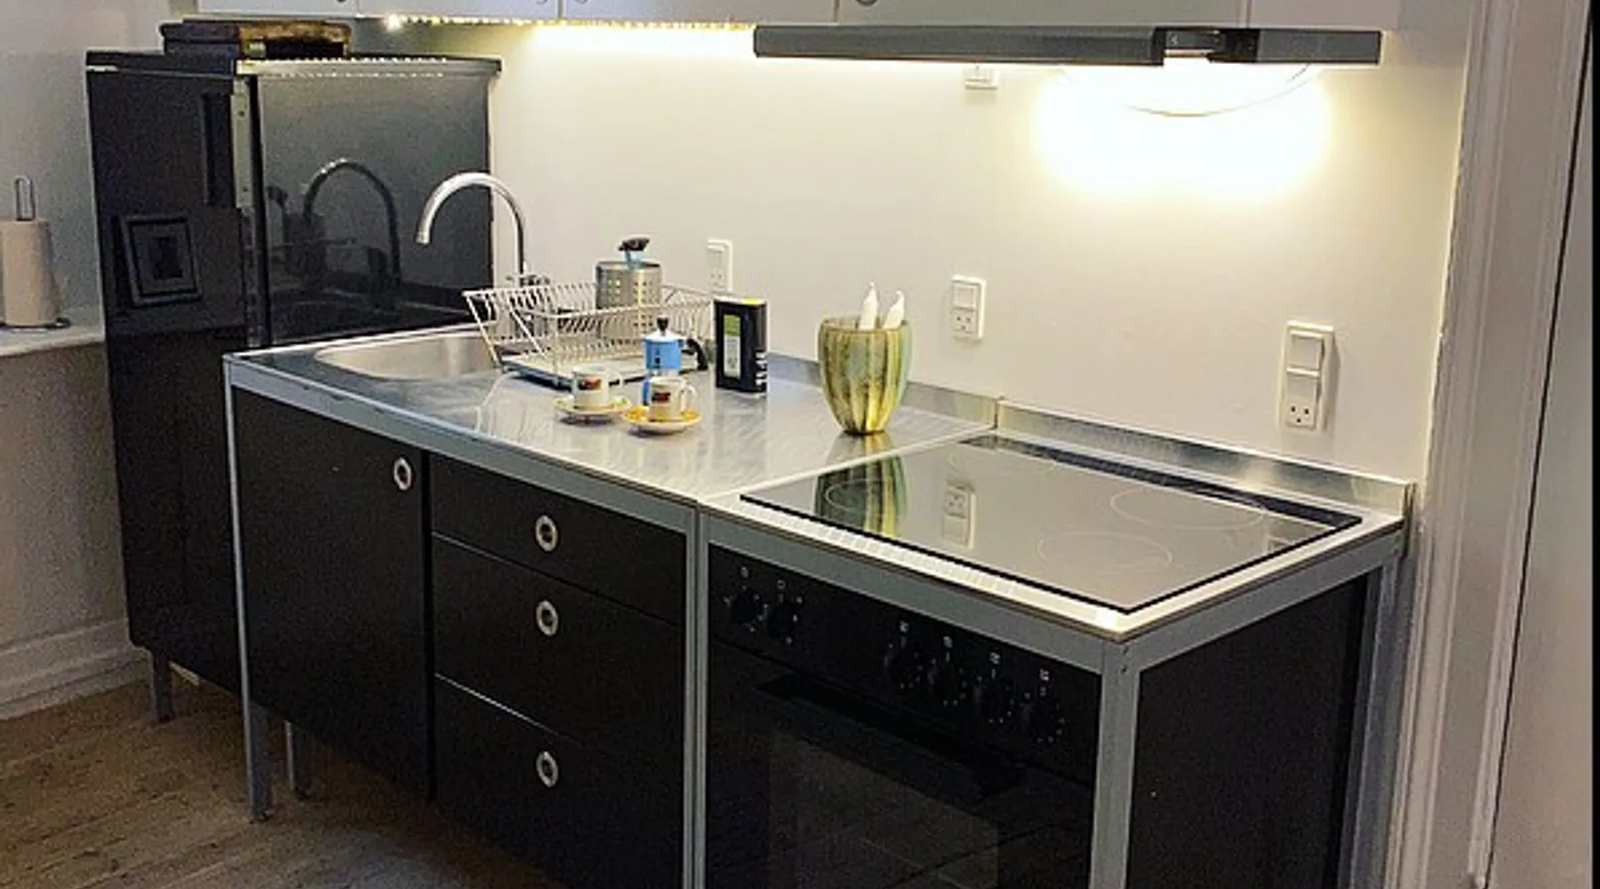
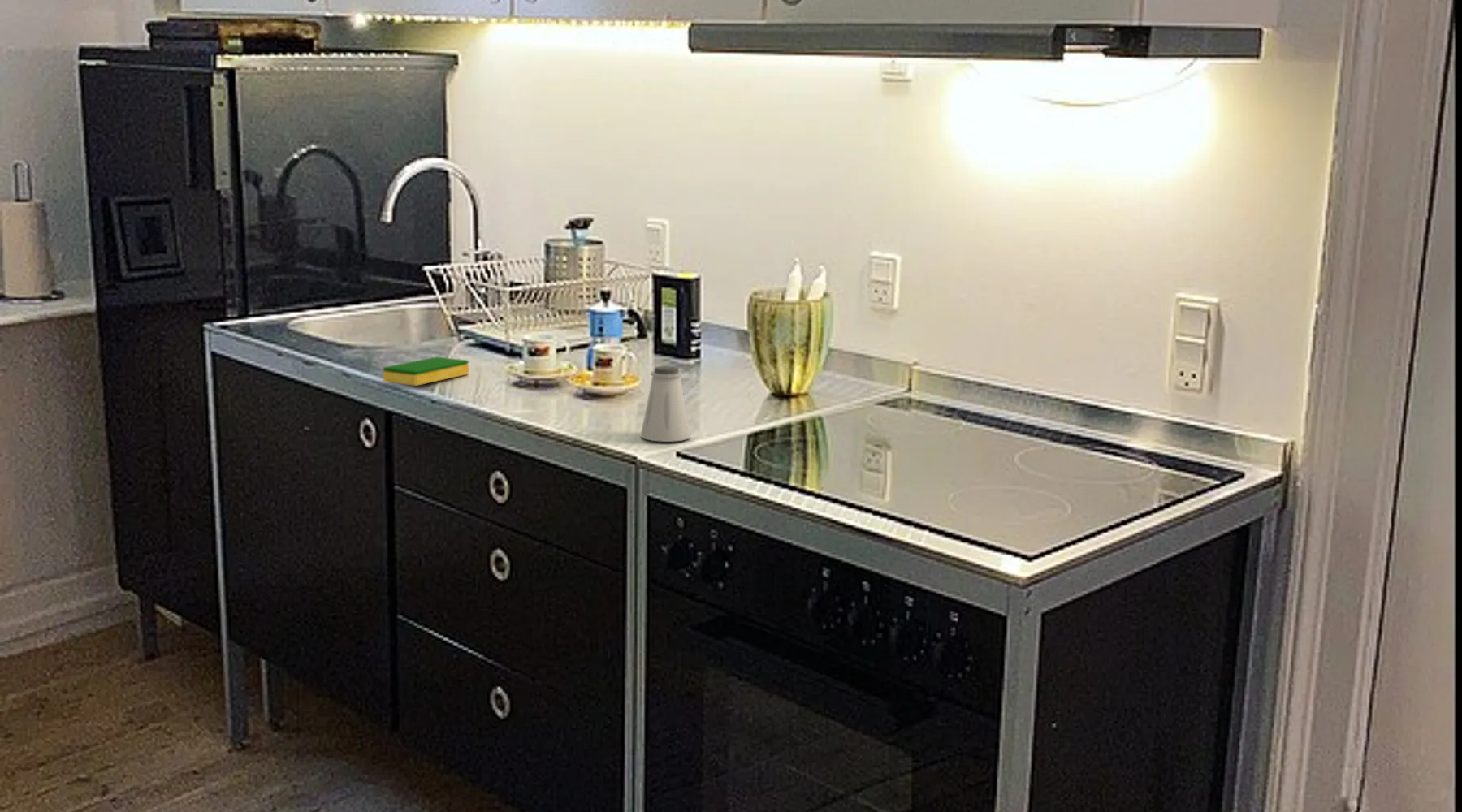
+ dish sponge [383,356,469,387]
+ saltshaker [639,365,692,443]
